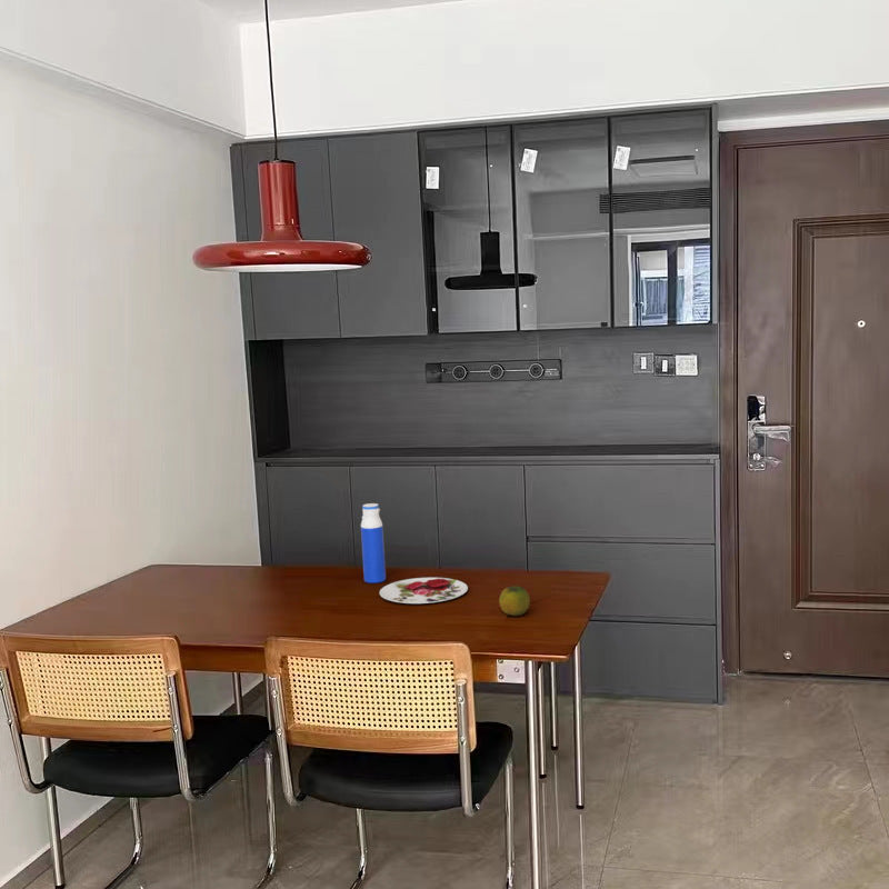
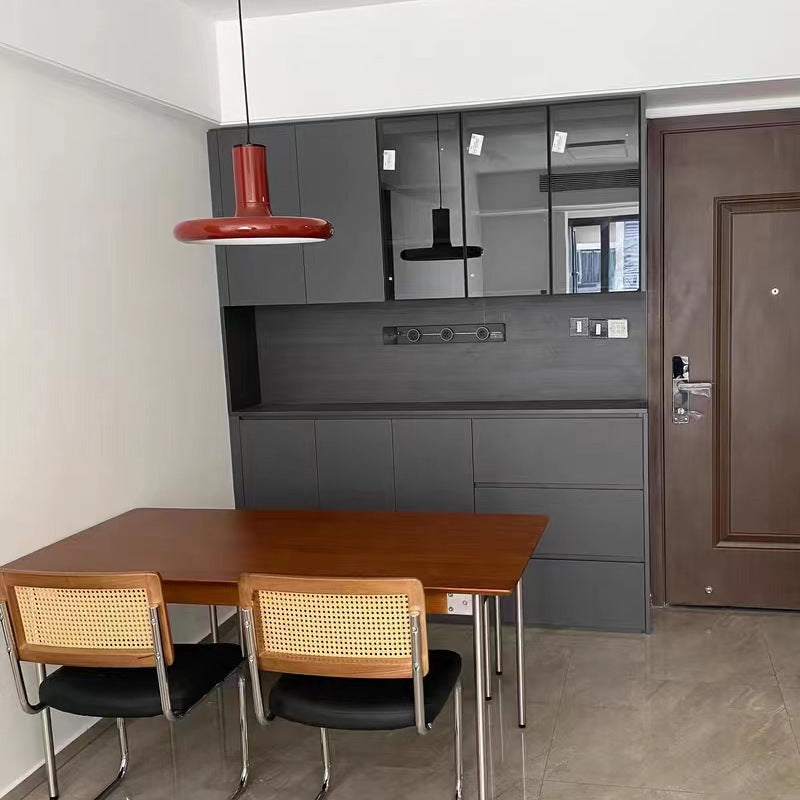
- plate [379,577,469,605]
- fruit [498,585,531,617]
- water bottle [360,502,387,585]
